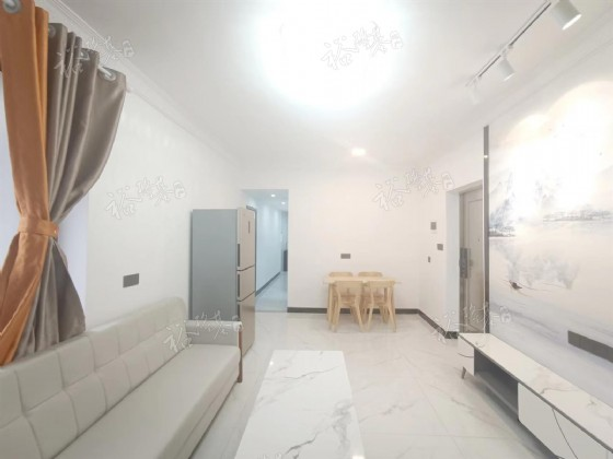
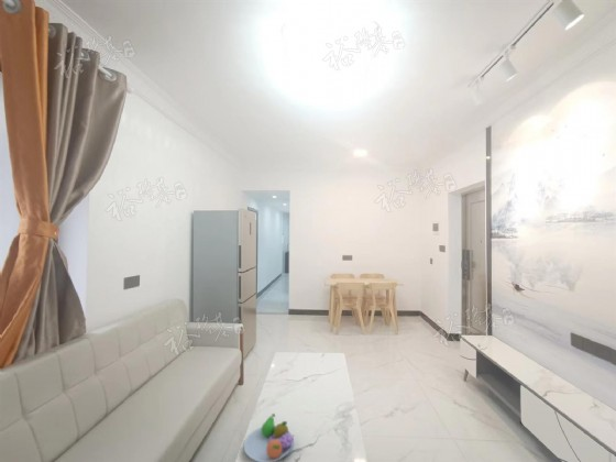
+ fruit bowl [243,413,295,462]
